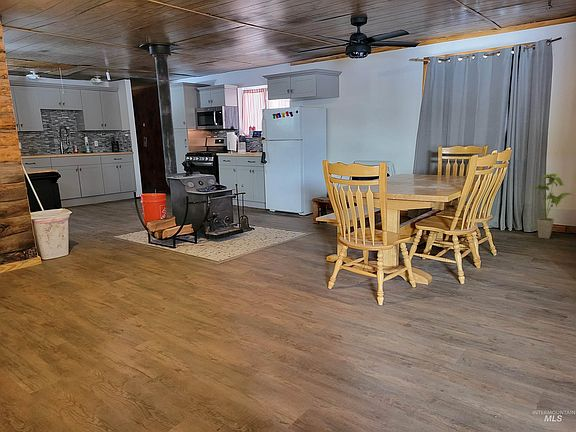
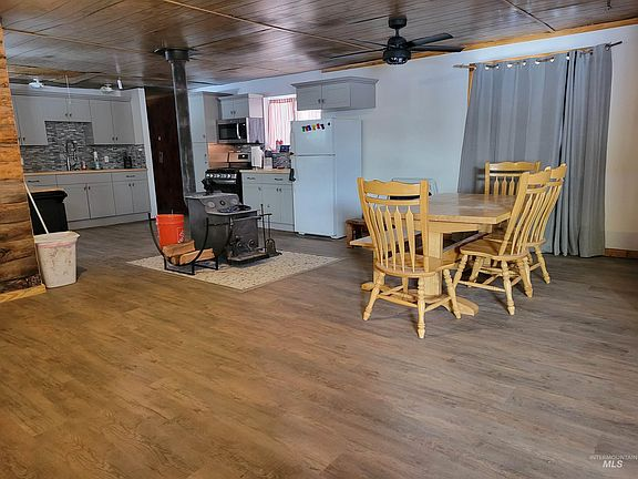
- house plant [533,173,575,240]
